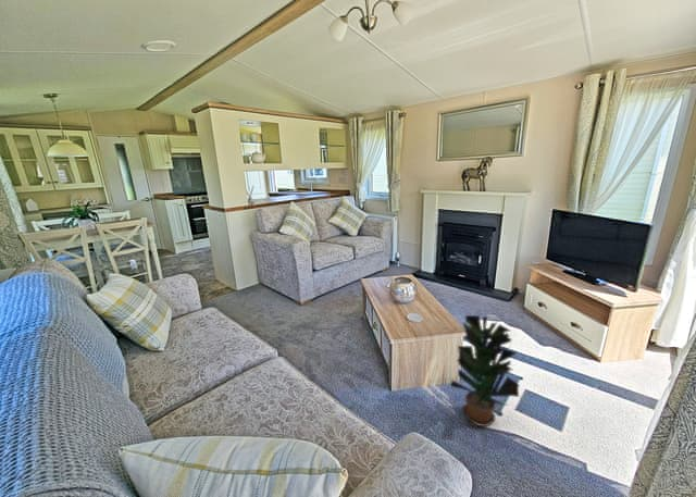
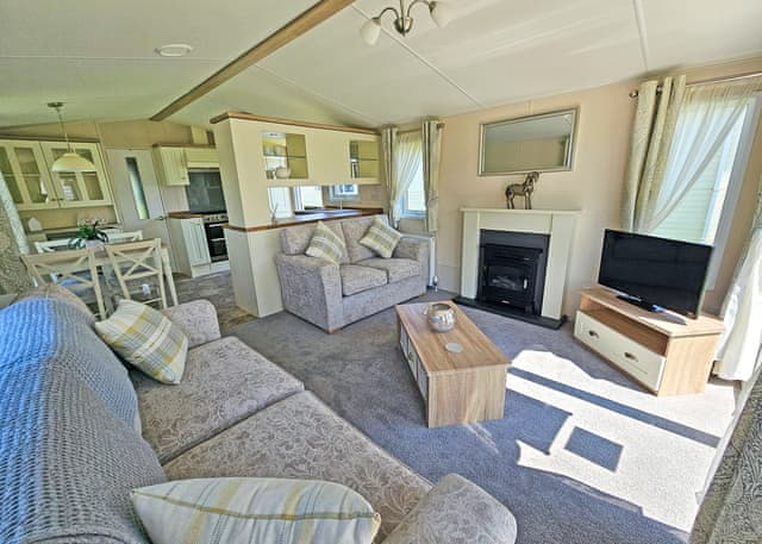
- potted plant [449,314,521,427]
